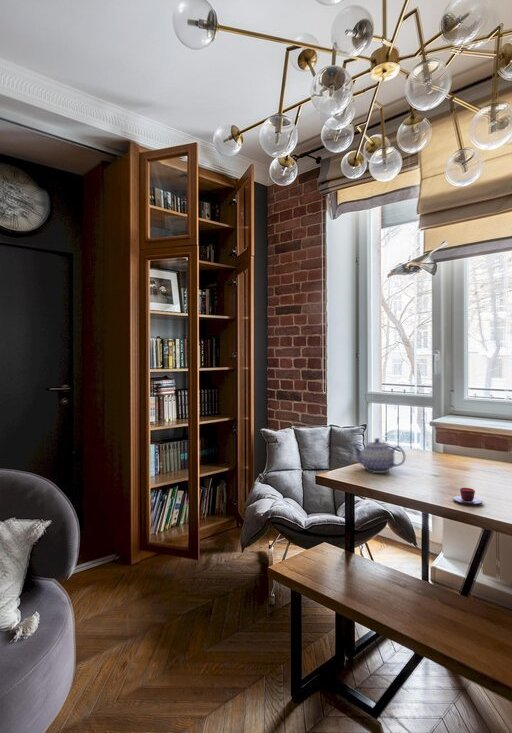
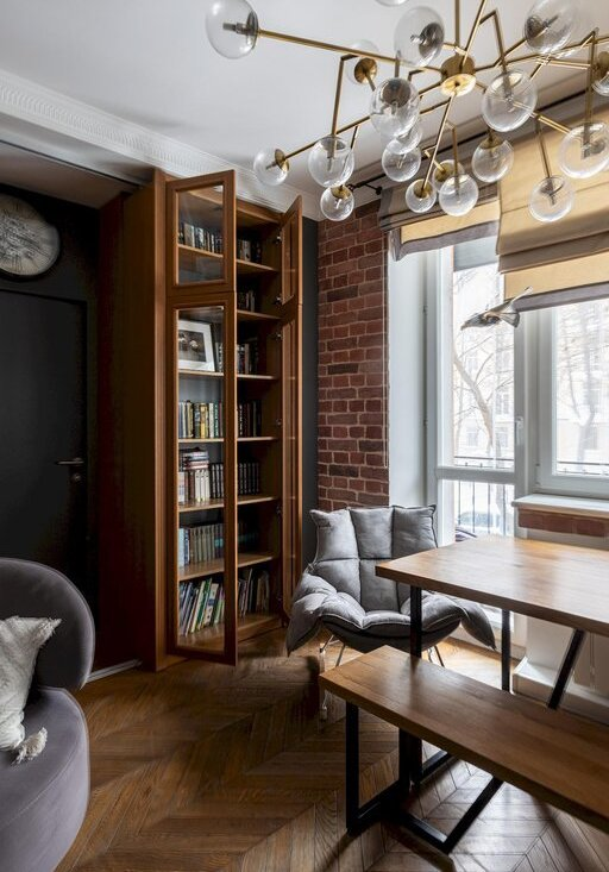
- teapot [351,437,406,474]
- teacup [452,487,484,505]
